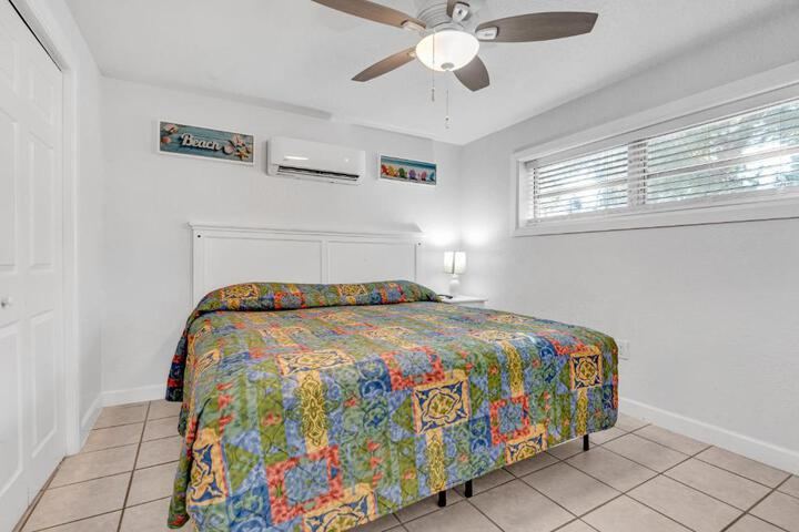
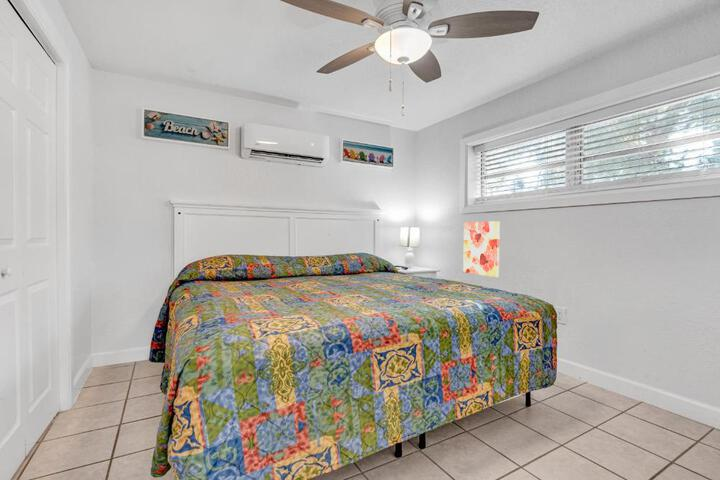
+ wall art [462,220,501,278]
